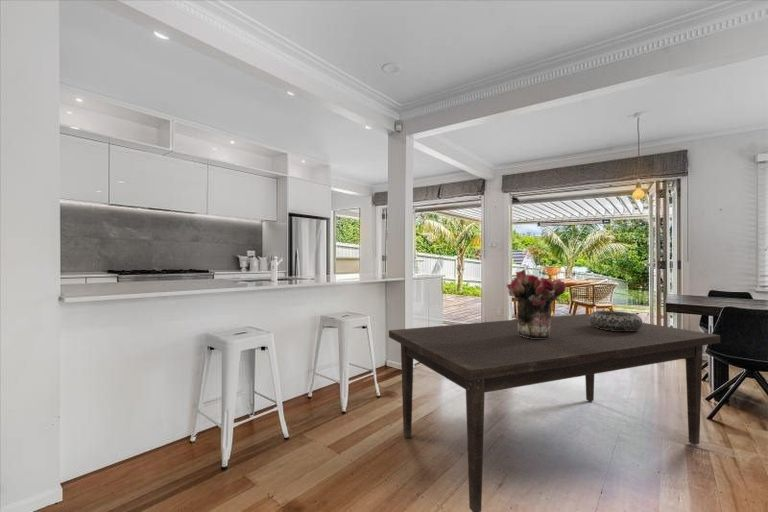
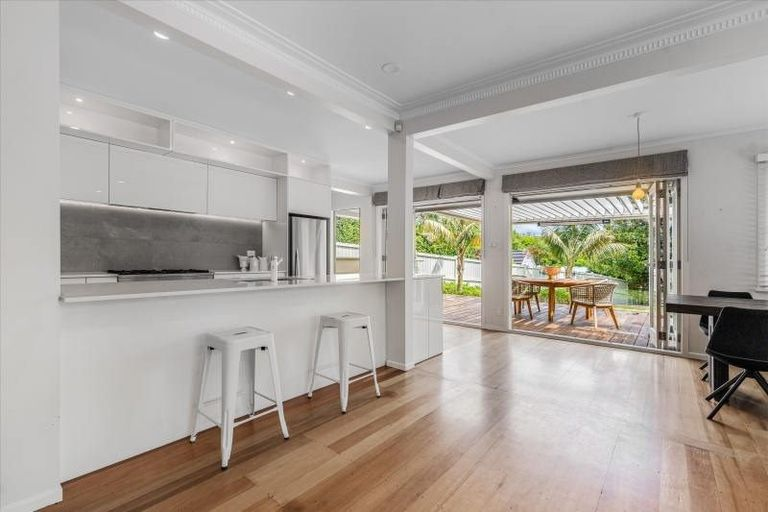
- bouquet [505,269,567,339]
- dining table [388,313,721,512]
- decorative bowl [589,310,644,331]
